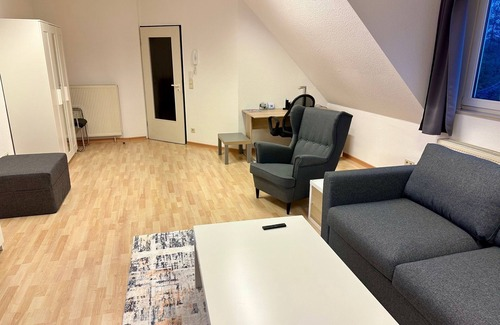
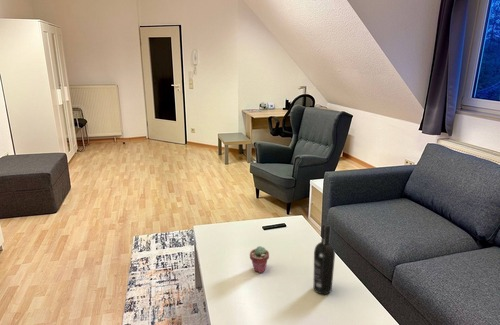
+ potted succulent [249,245,270,274]
+ wine bottle [313,222,336,295]
